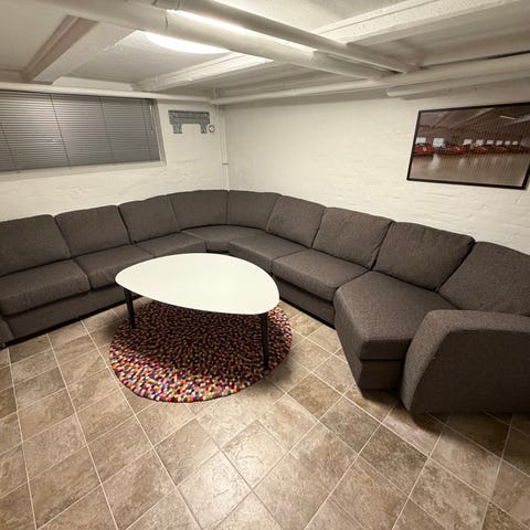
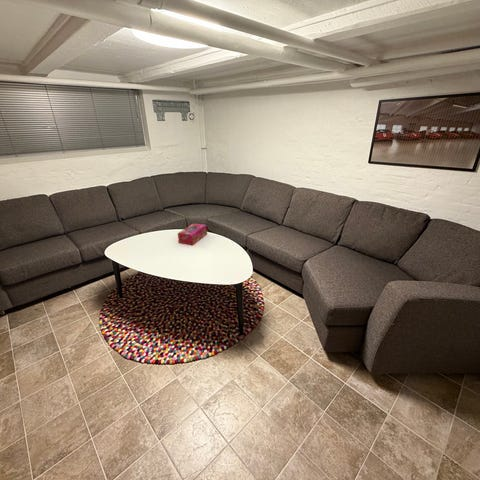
+ tissue box [177,222,208,246]
